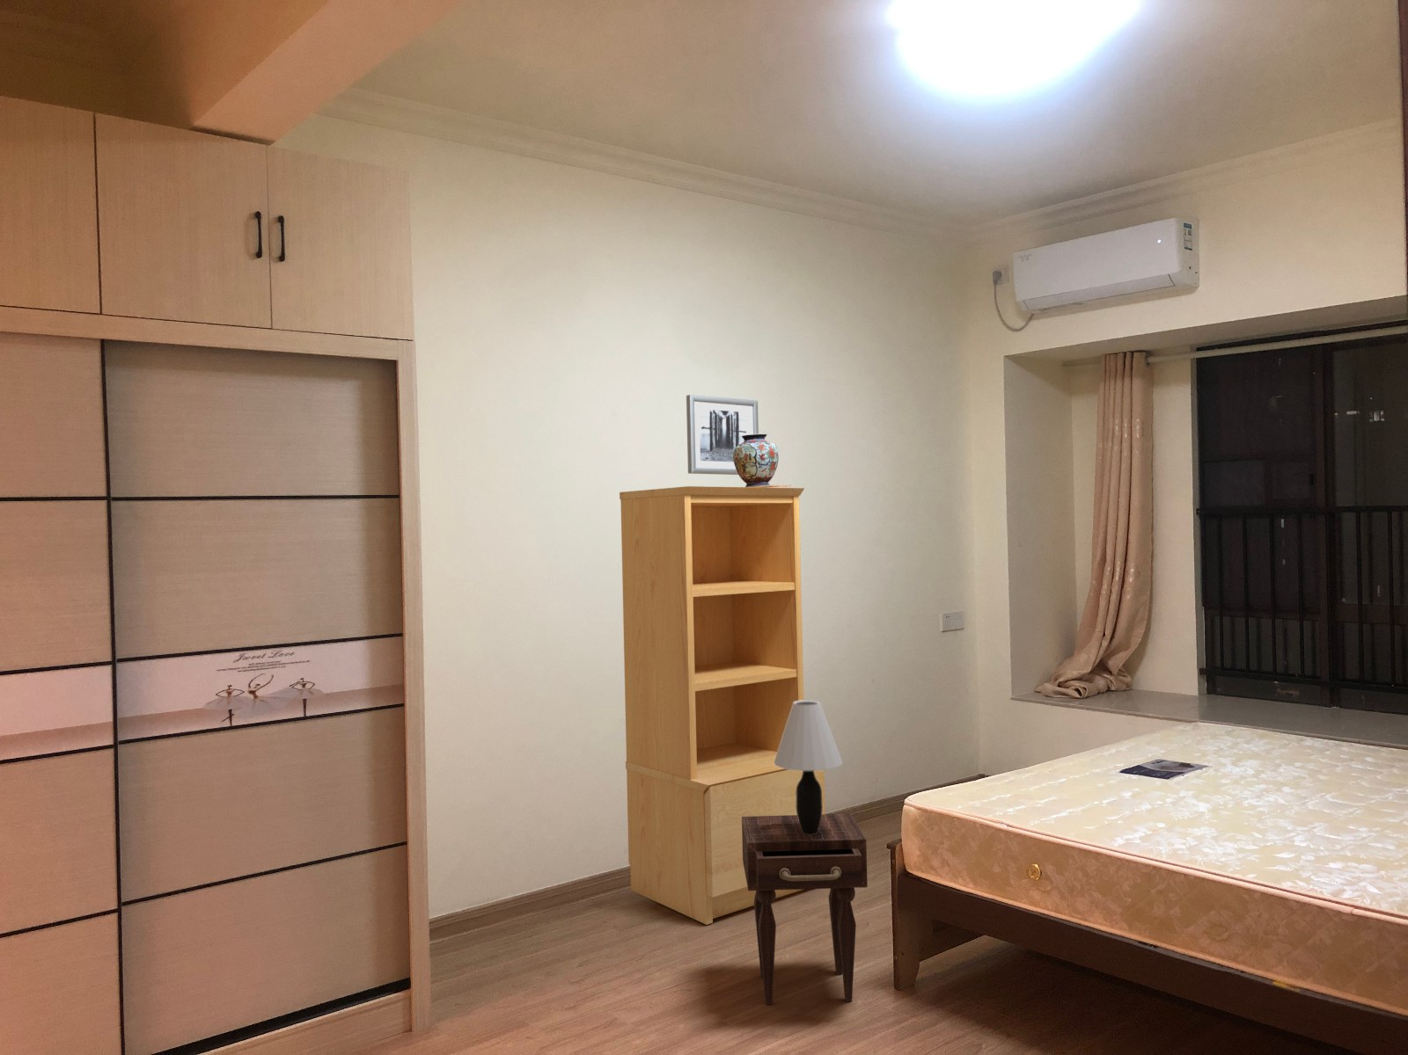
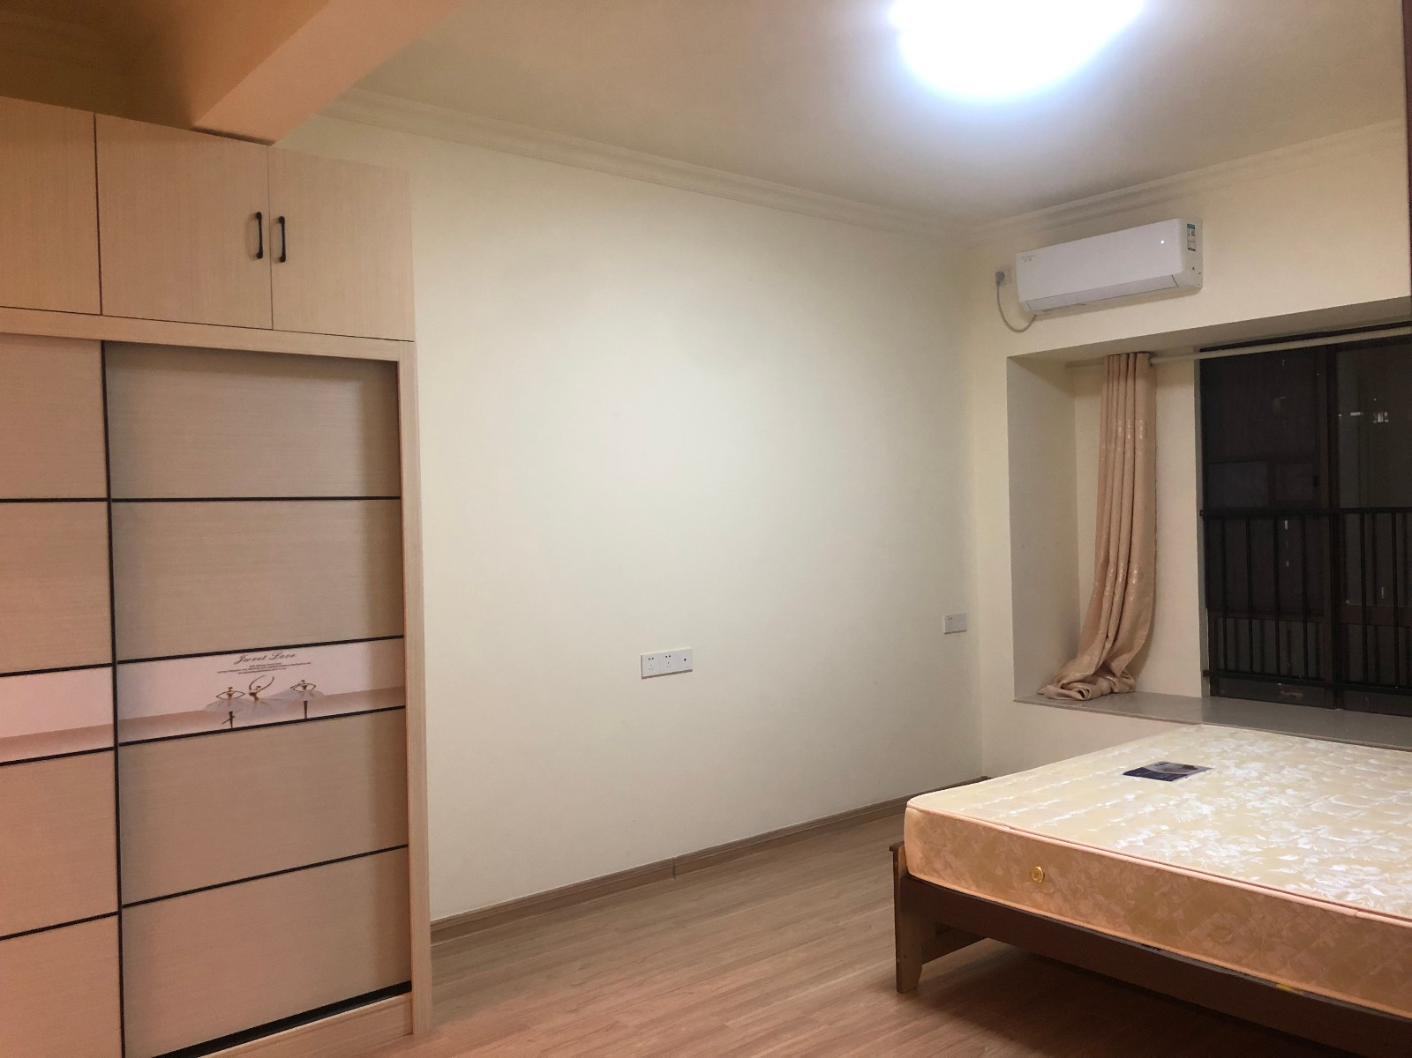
- bookcase [619,485,826,925]
- table lamp [774,699,844,836]
- decorative vase [733,432,792,488]
- nightstand [742,812,868,1005]
- wall art [685,393,759,475]
